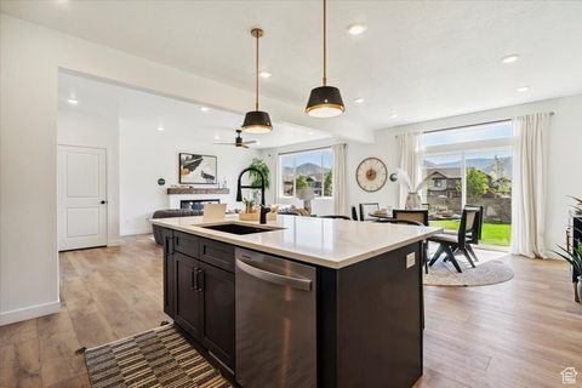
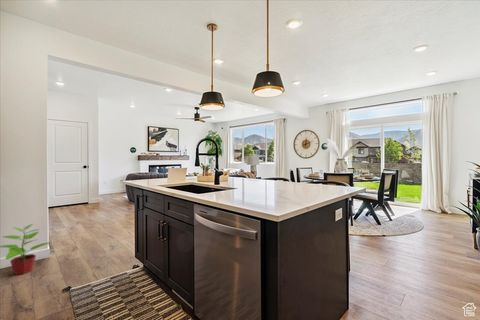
+ potted plant [0,223,52,276]
